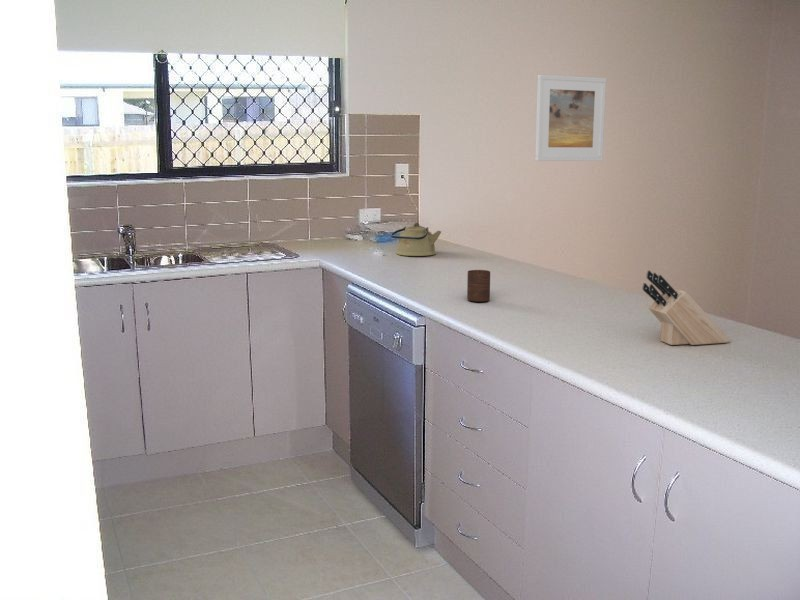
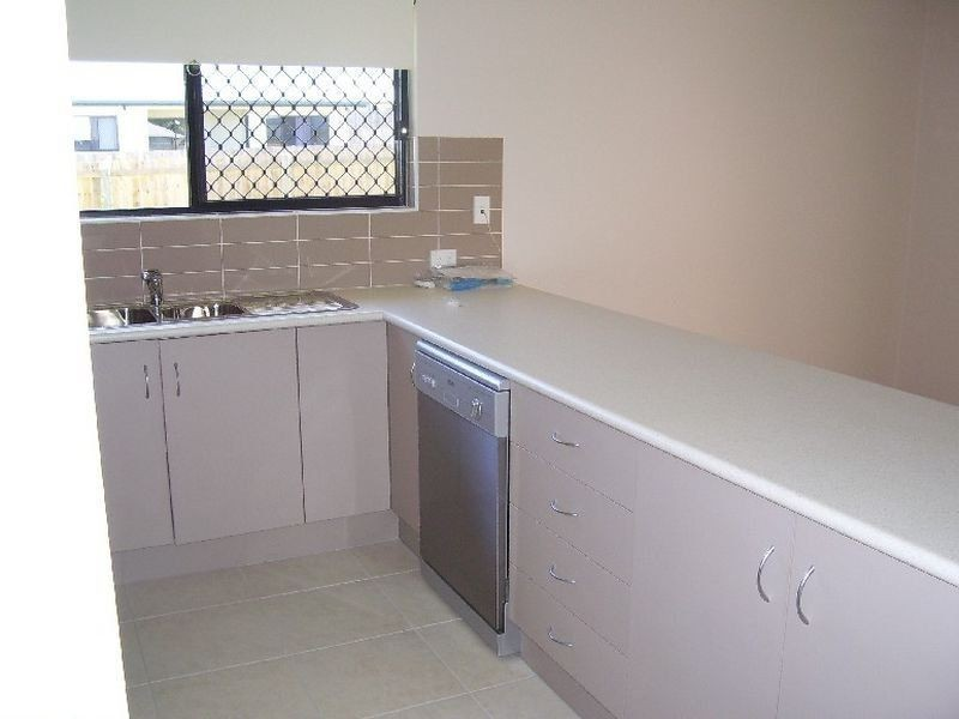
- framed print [534,73,607,162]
- cup [466,269,491,303]
- kettle [390,221,442,257]
- knife block [641,269,731,346]
